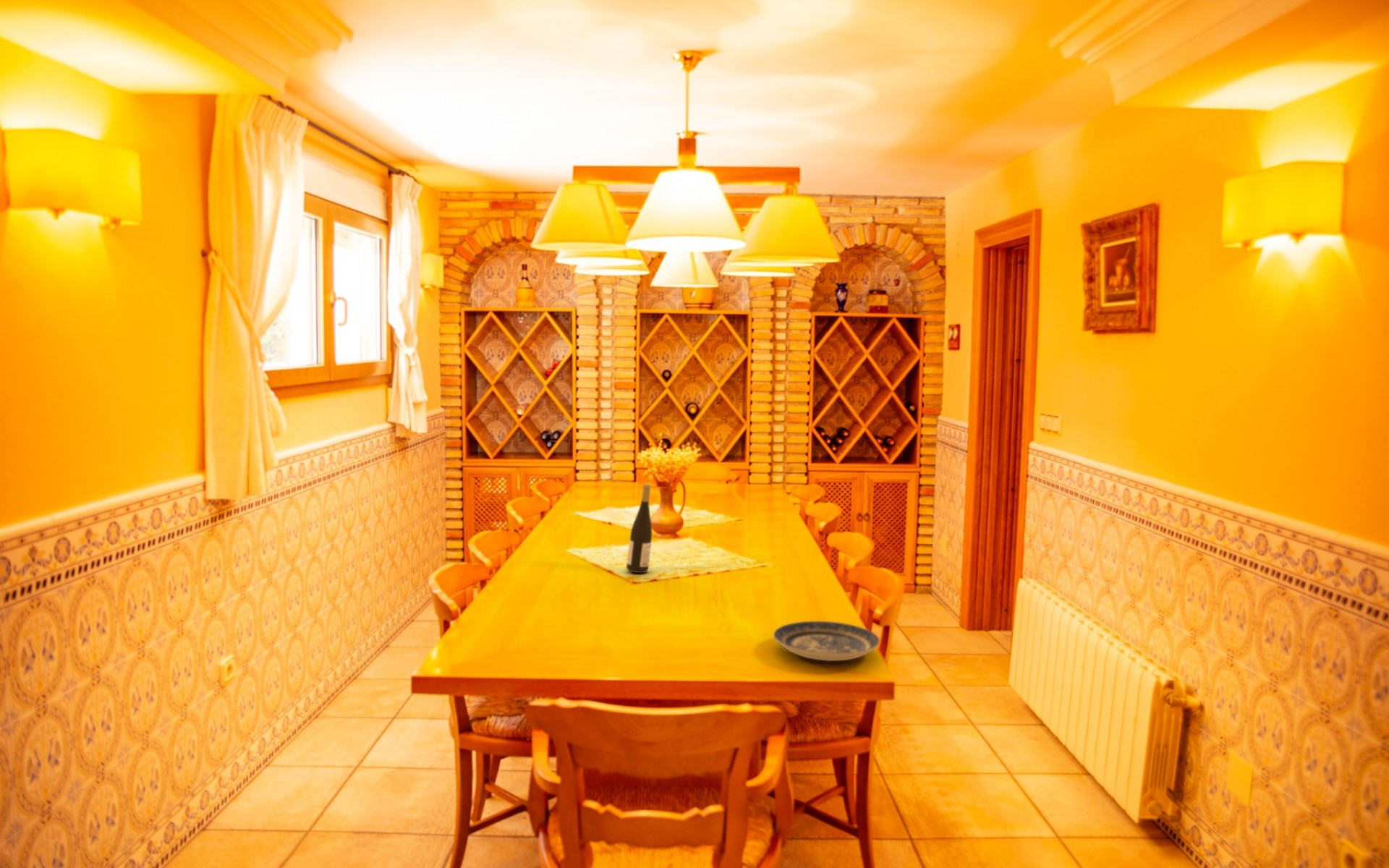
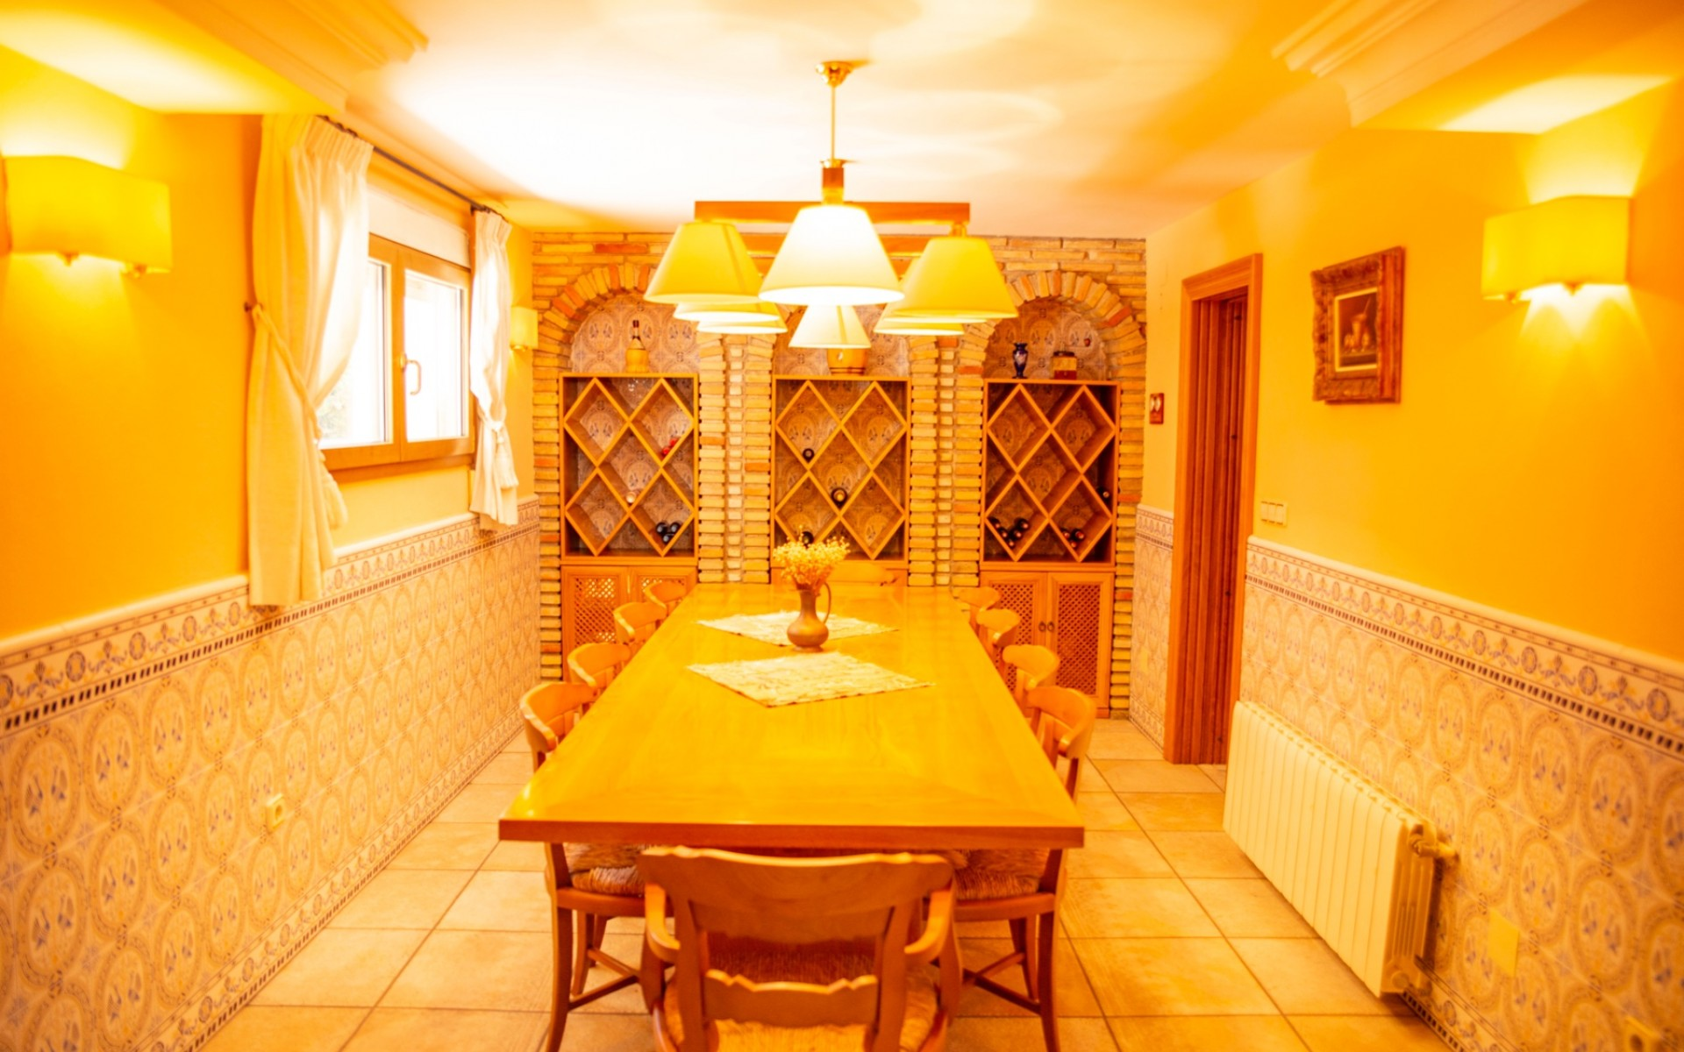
- wine bottle [626,483,653,574]
- plate [773,621,880,662]
